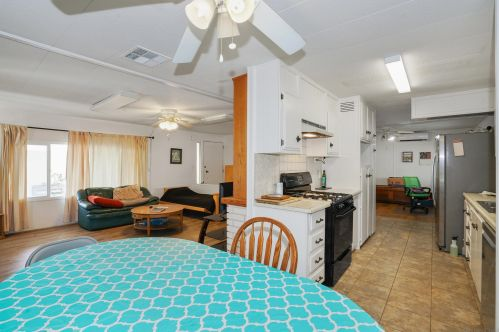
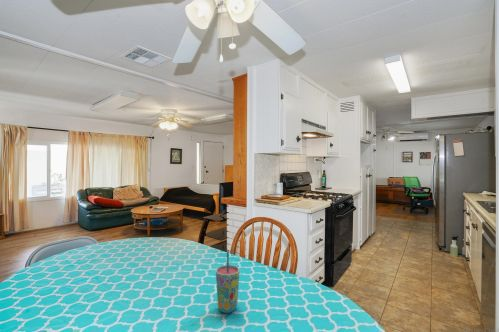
+ cup [215,250,240,314]
